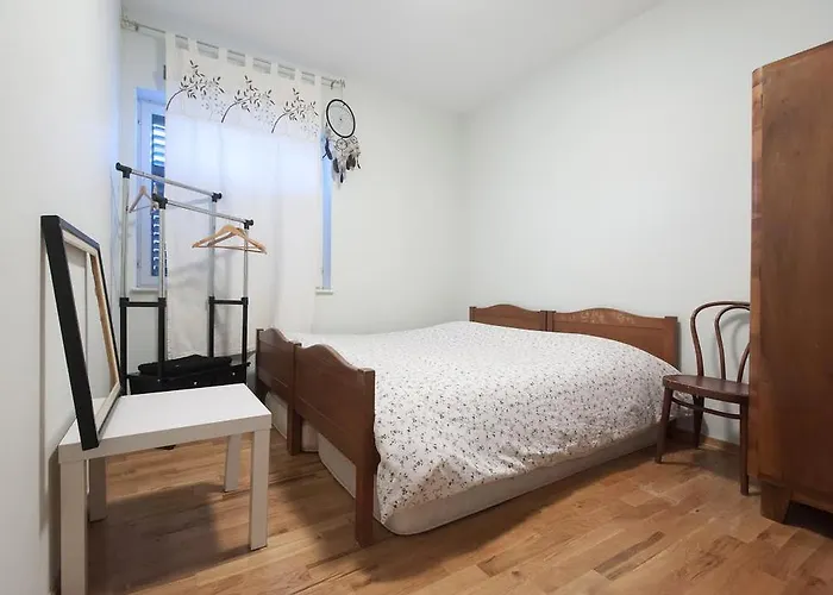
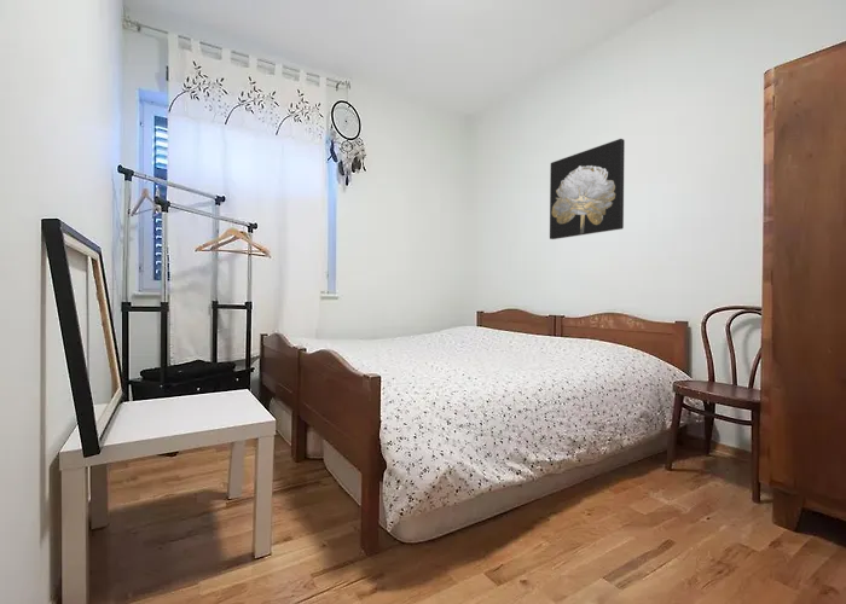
+ wall art [549,138,626,240]
